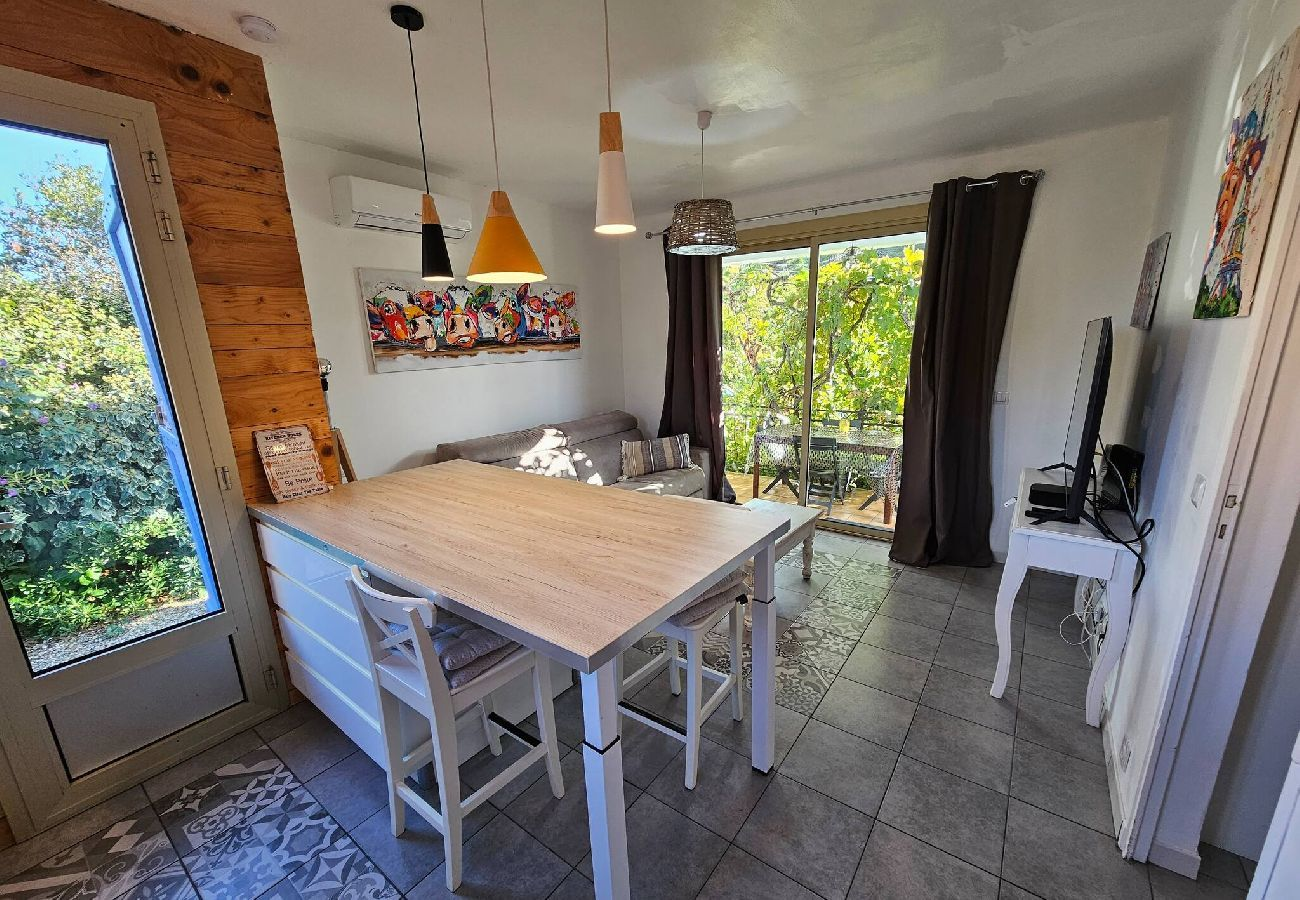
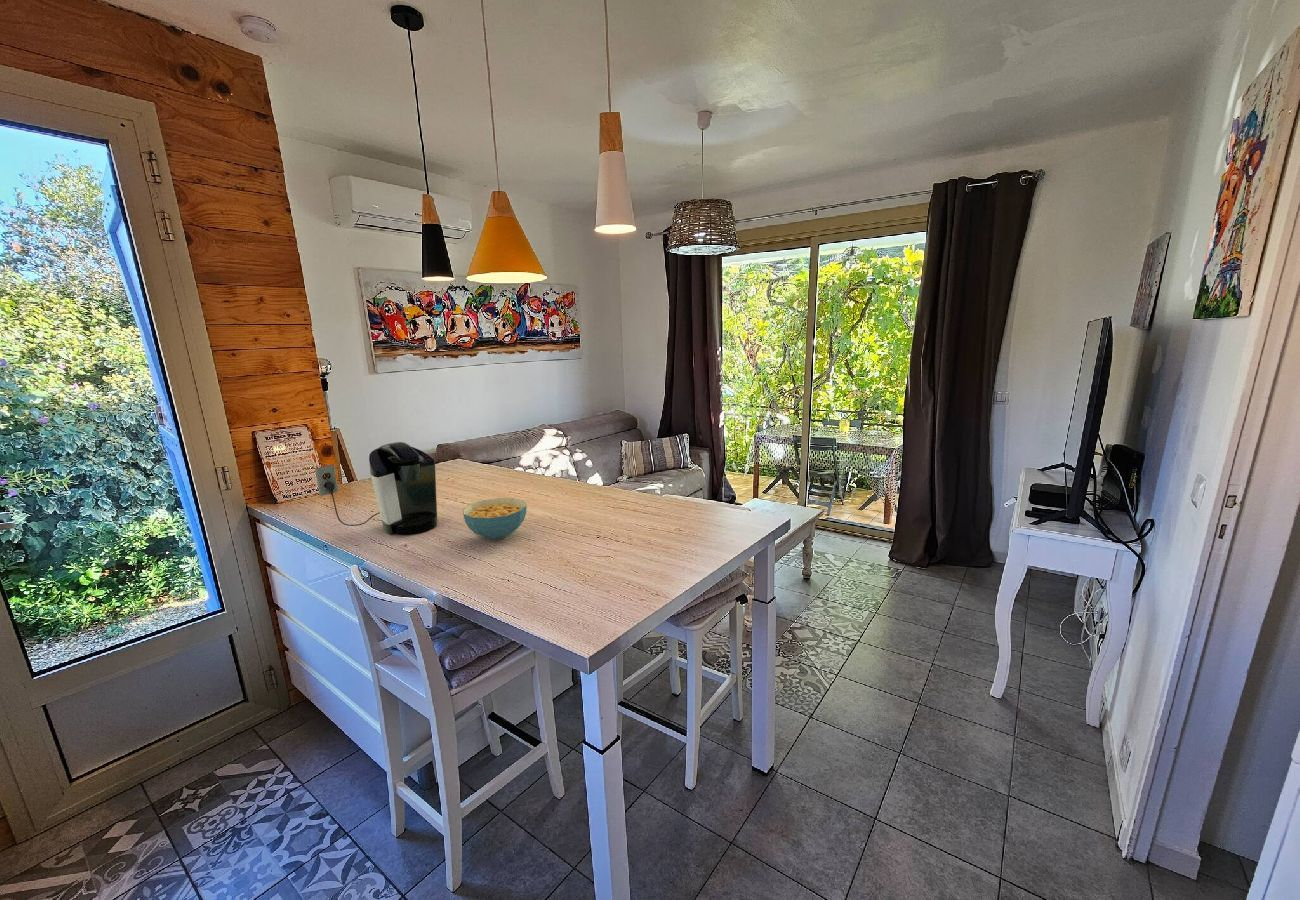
+ coffee maker [314,441,438,536]
+ cereal bowl [462,497,528,540]
